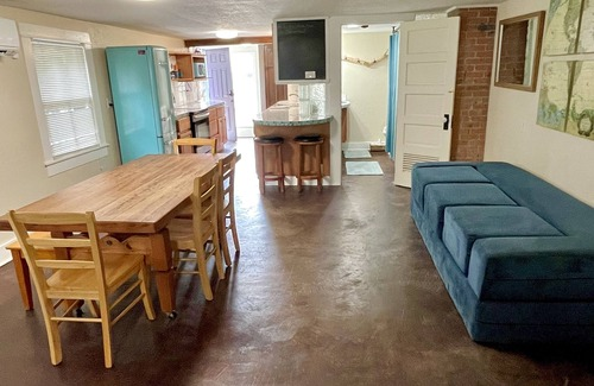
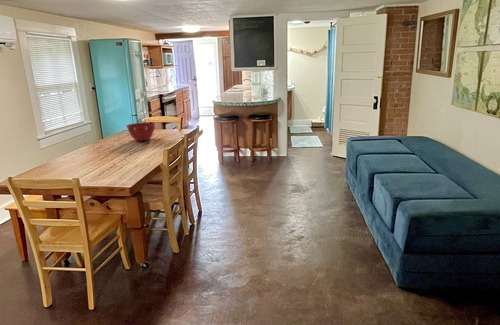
+ mixing bowl [125,121,156,142]
